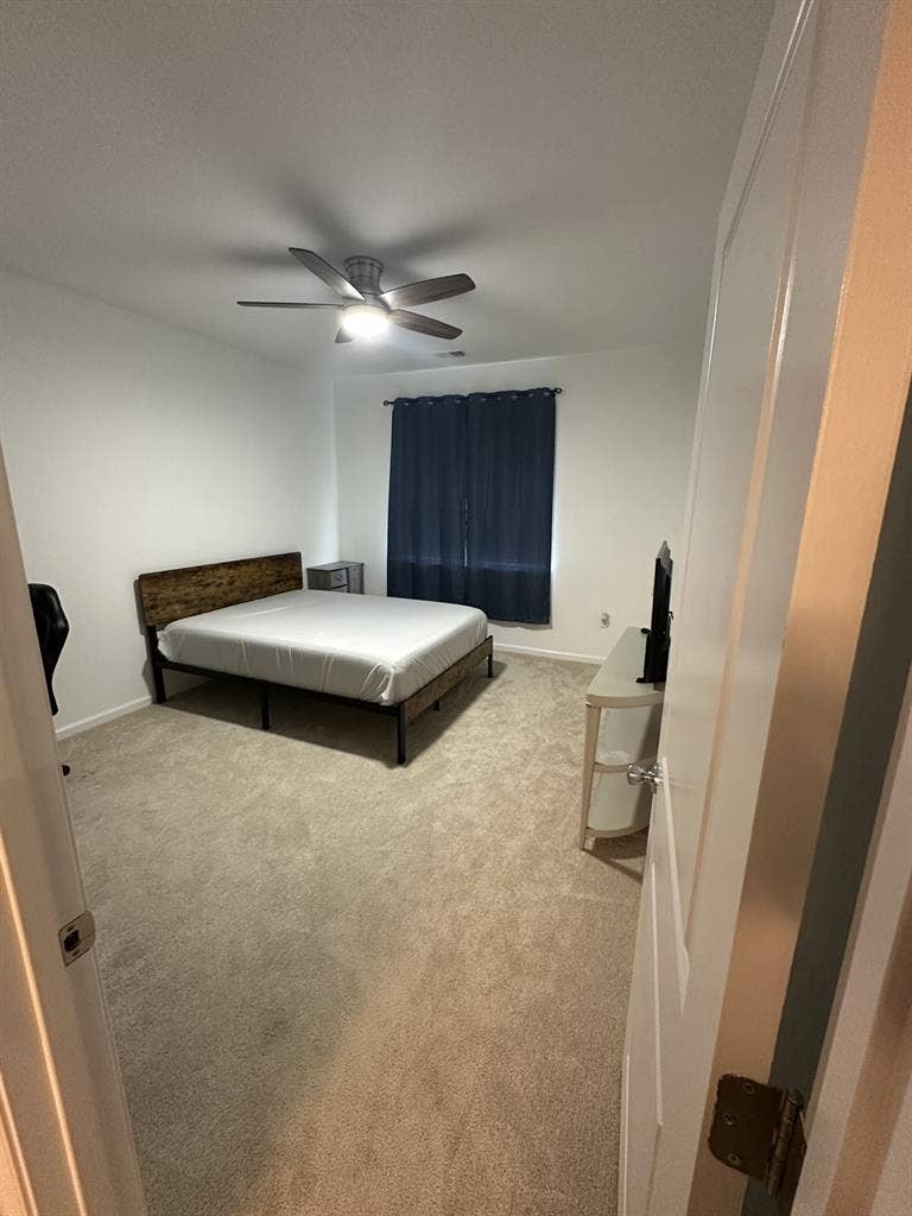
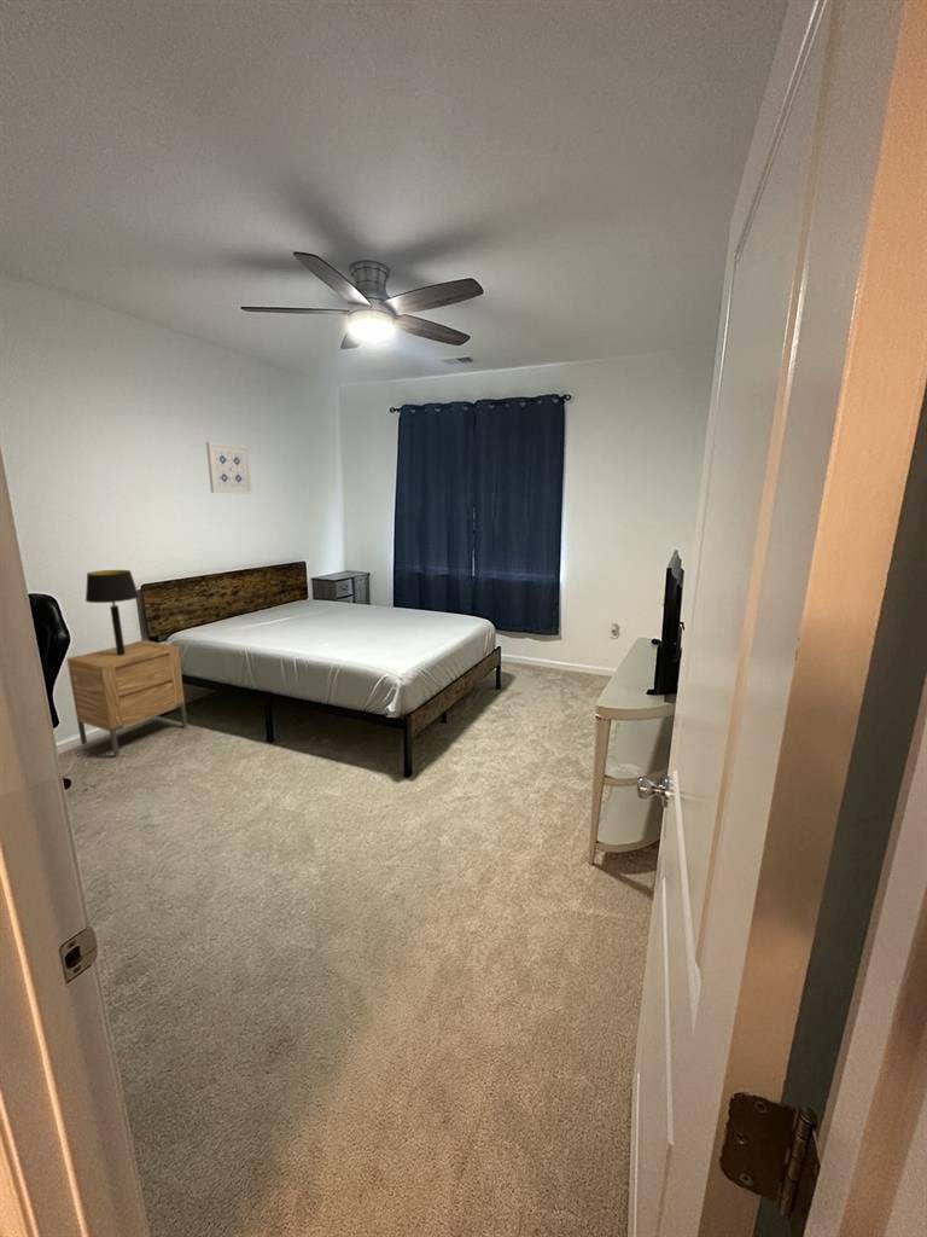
+ nightstand [65,639,188,757]
+ table lamp [84,569,140,656]
+ wall art [205,441,253,495]
